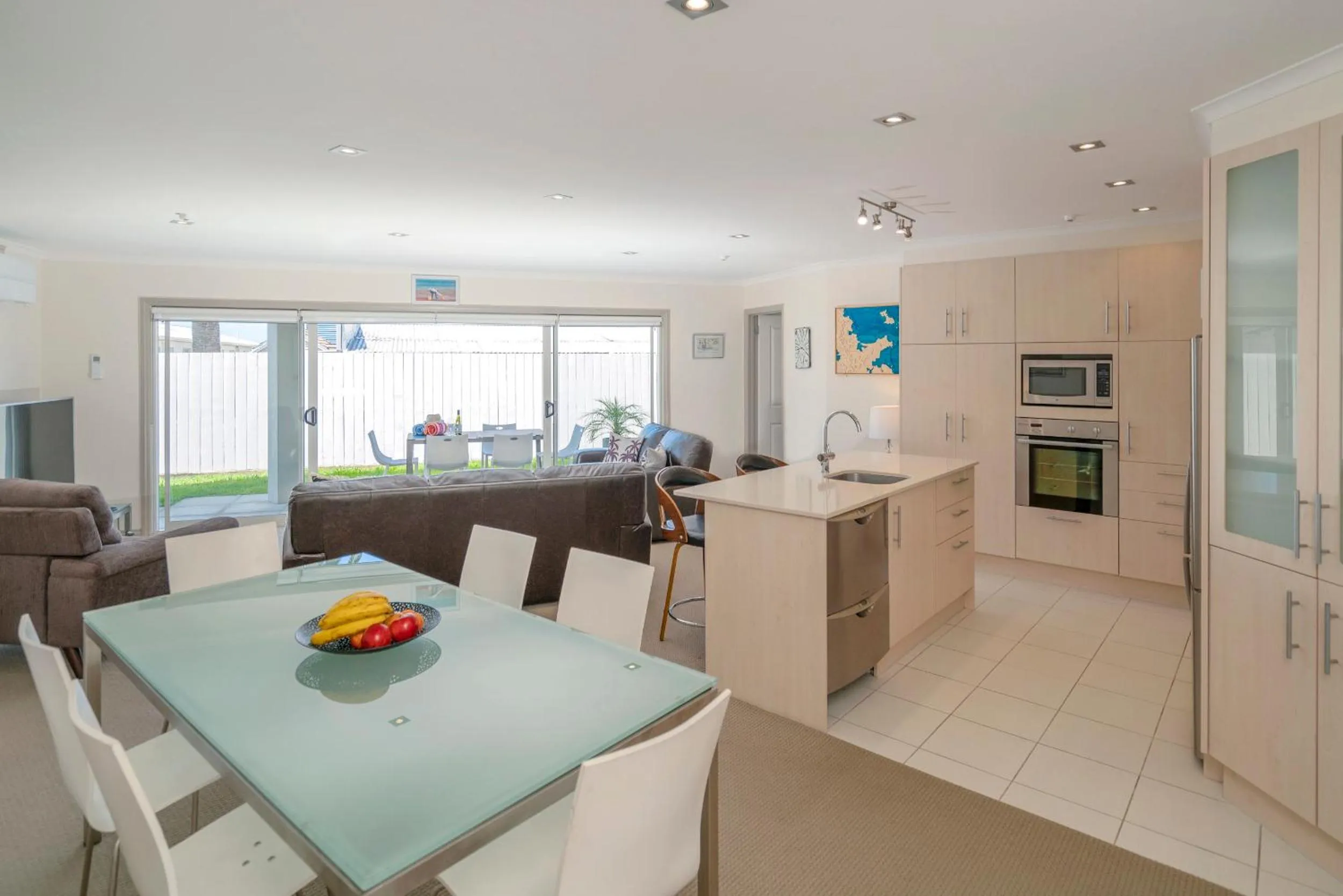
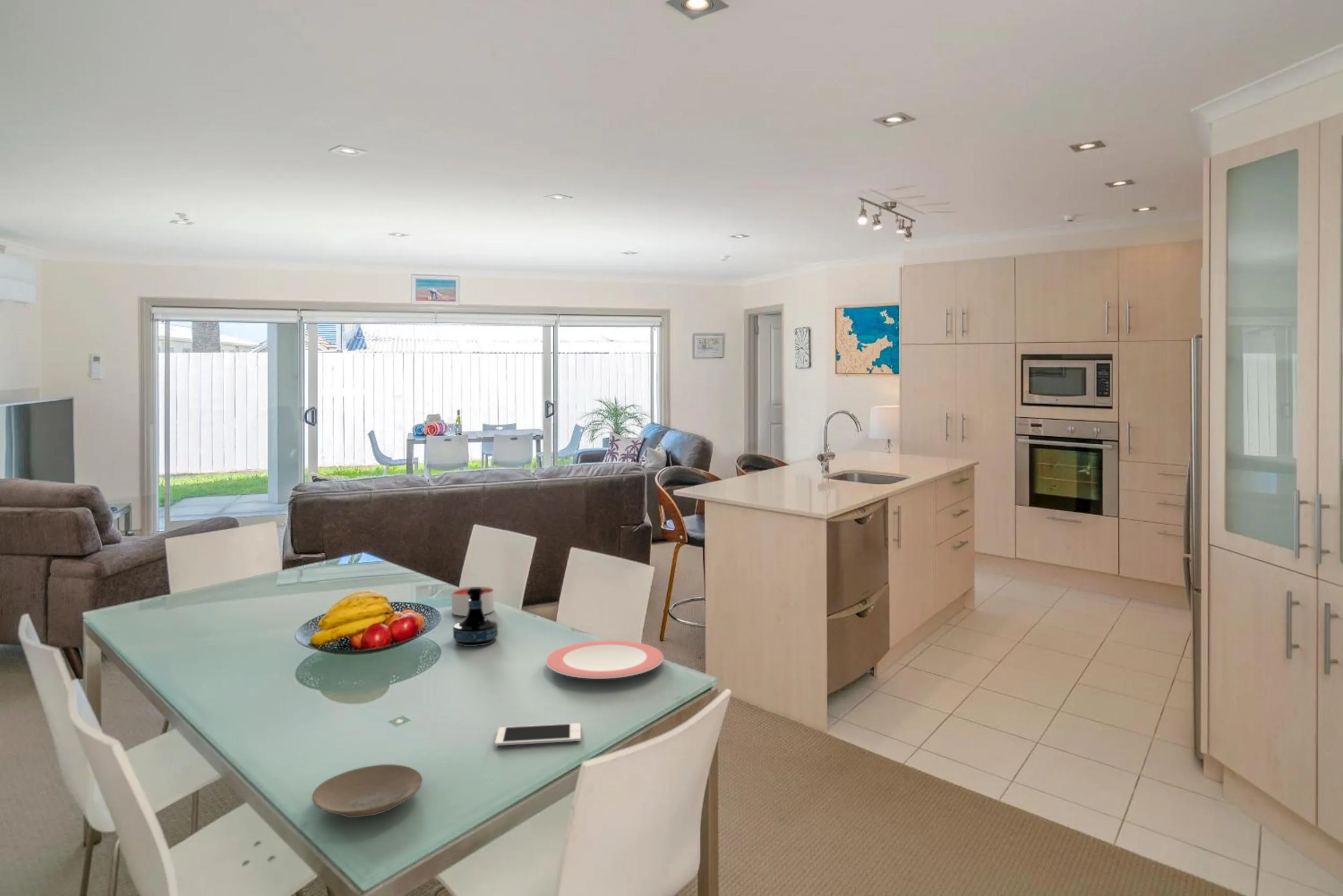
+ plate [545,640,664,680]
+ cell phone [495,722,581,747]
+ plate [312,764,423,818]
+ tequila bottle [452,586,499,647]
+ candle [451,586,494,617]
